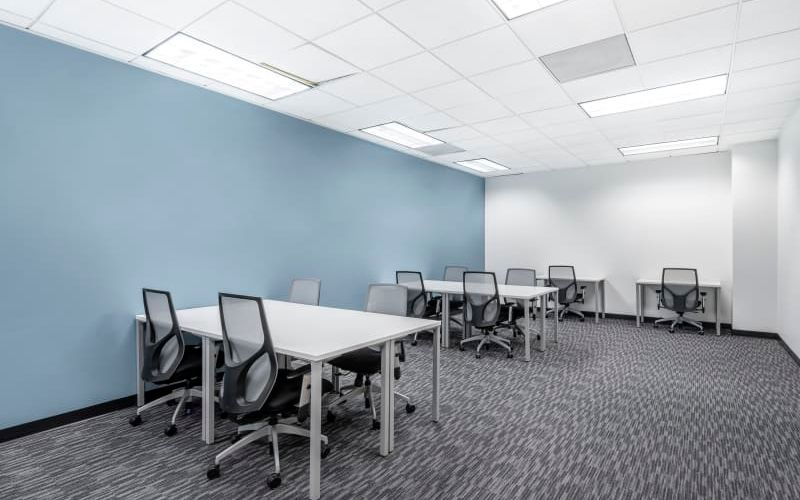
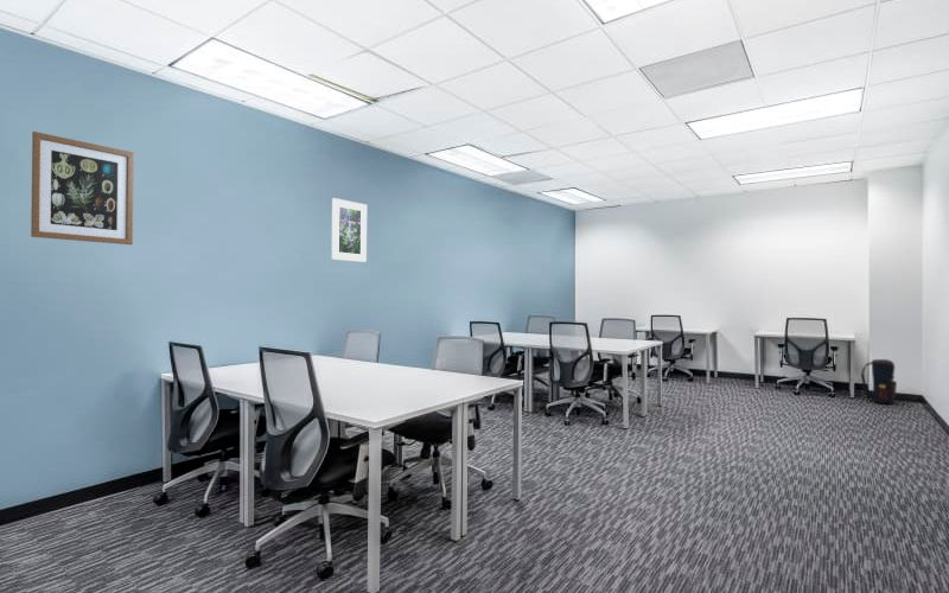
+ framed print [330,197,368,263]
+ wall art [30,130,135,246]
+ satchel [860,358,898,404]
